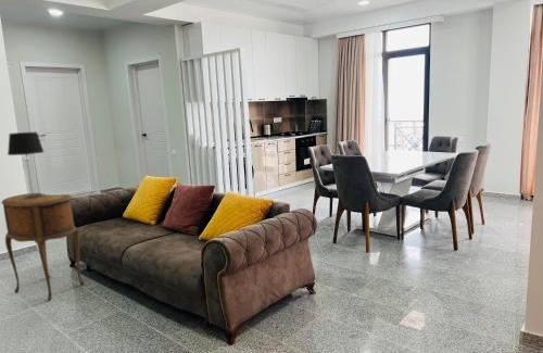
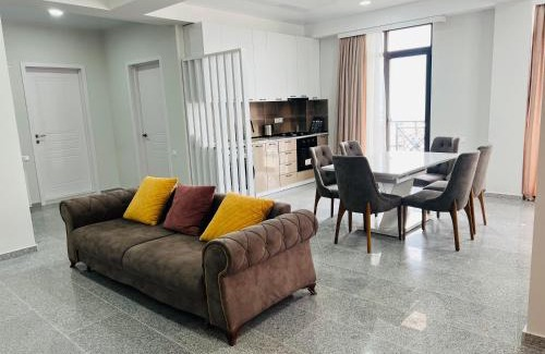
- table lamp [7,131,46,199]
- side table [0,192,86,302]
